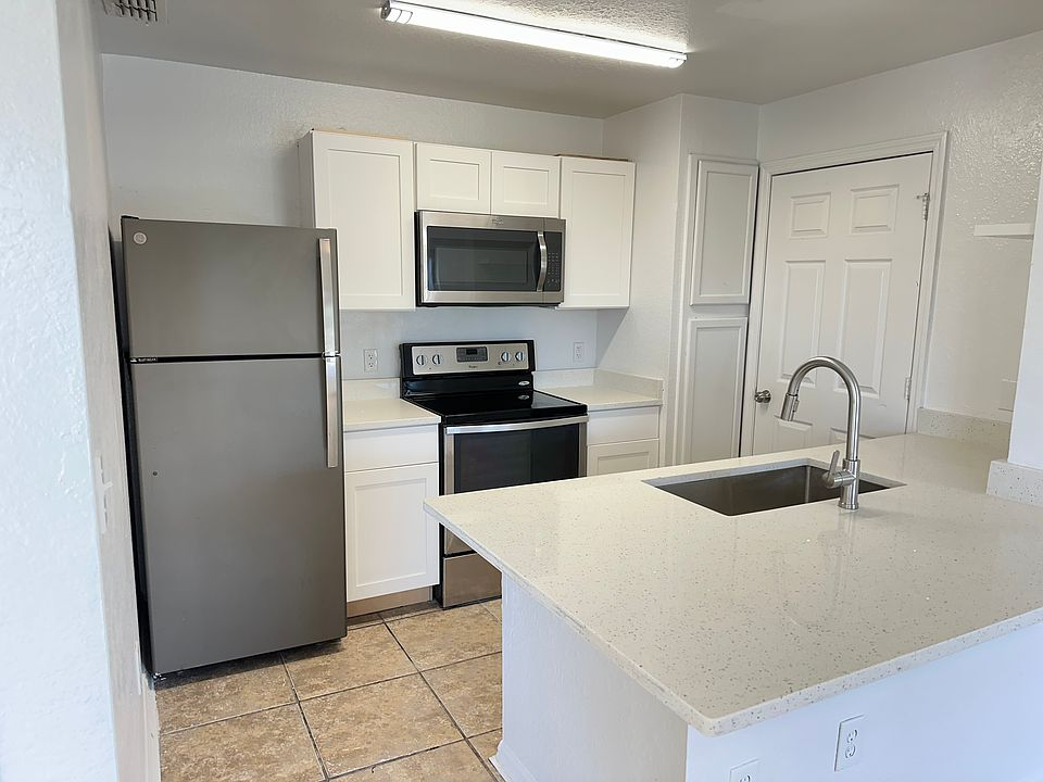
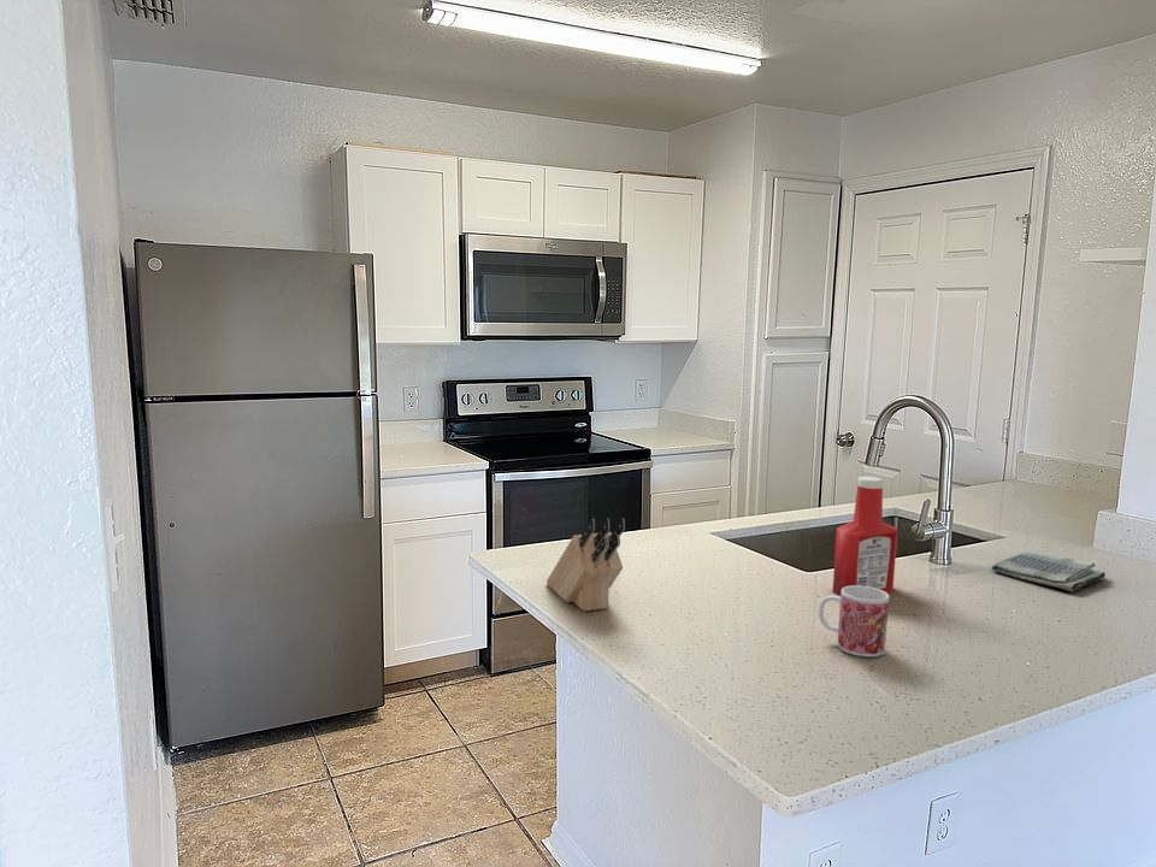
+ mug [818,585,890,657]
+ knife block [545,518,627,613]
+ soap bottle [831,476,898,596]
+ dish towel [991,550,1107,592]
